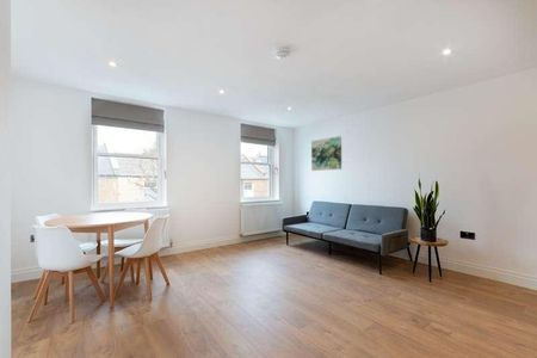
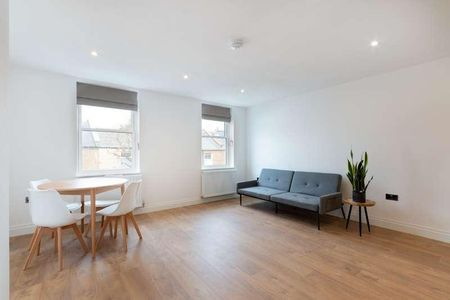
- wall art [310,135,342,172]
